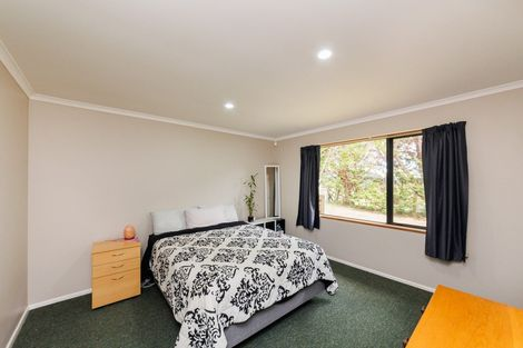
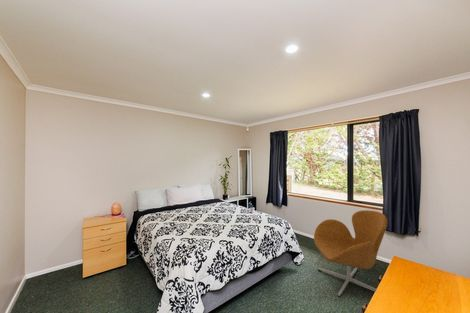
+ armchair [313,209,388,298]
